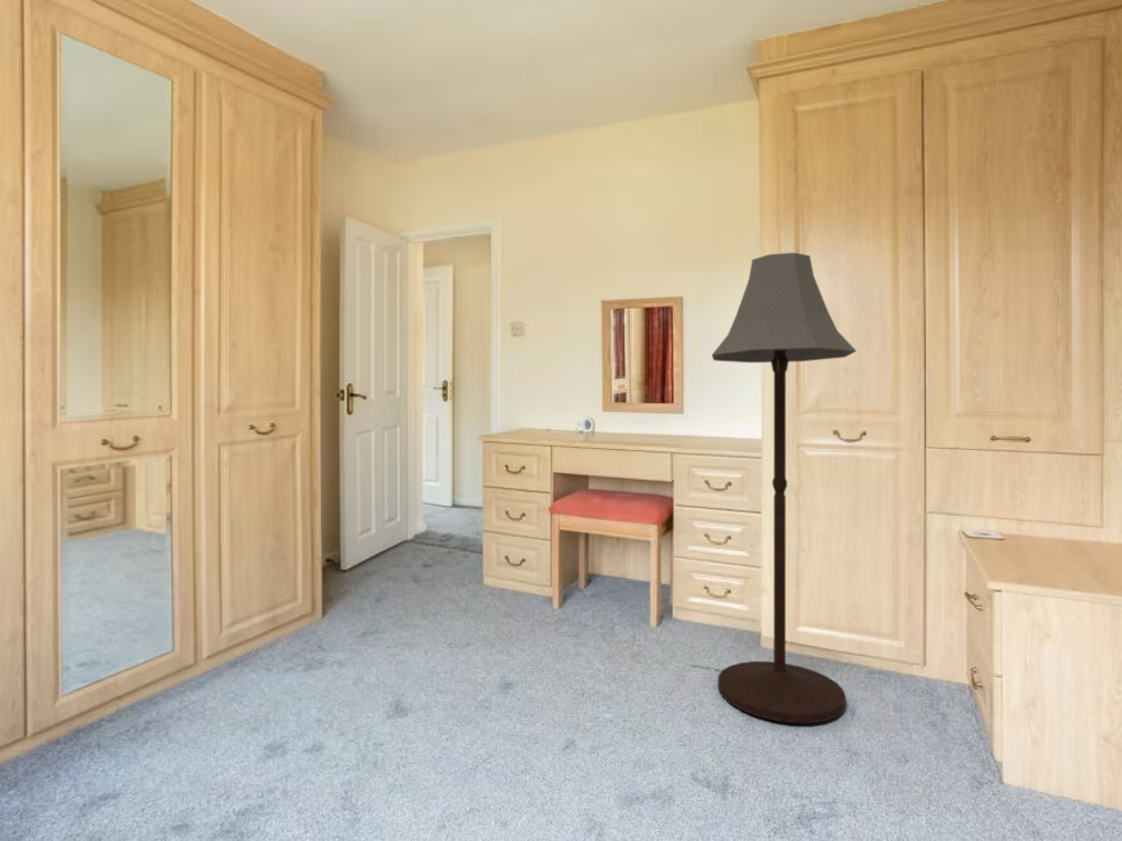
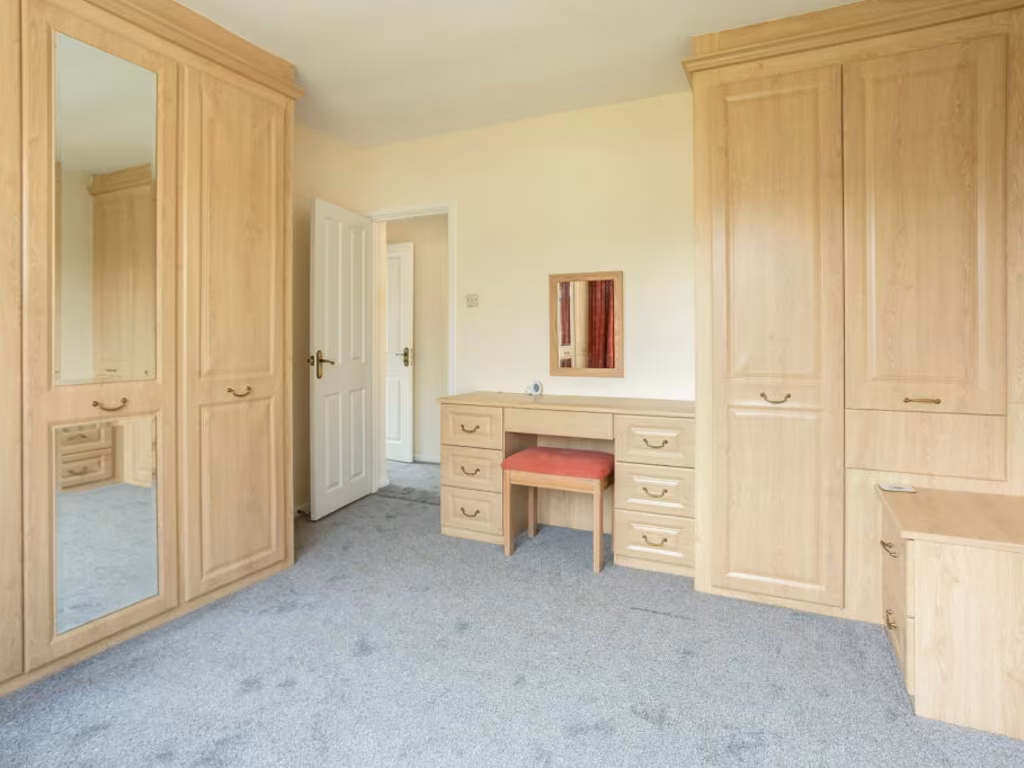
- floor lamp [711,252,858,724]
